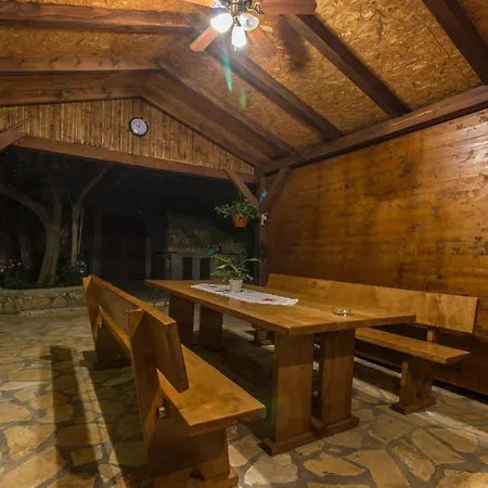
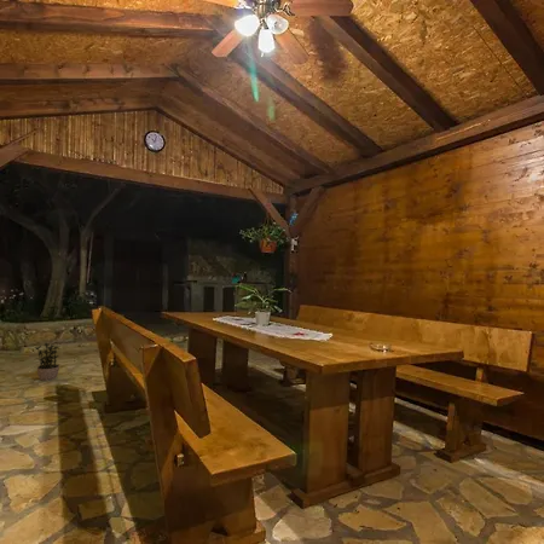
+ potted plant [34,342,62,382]
